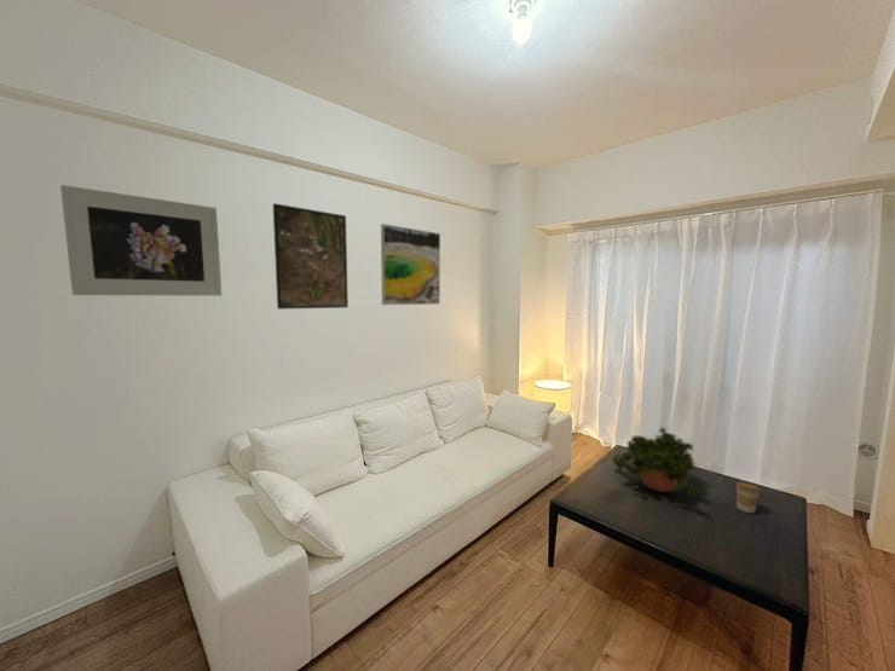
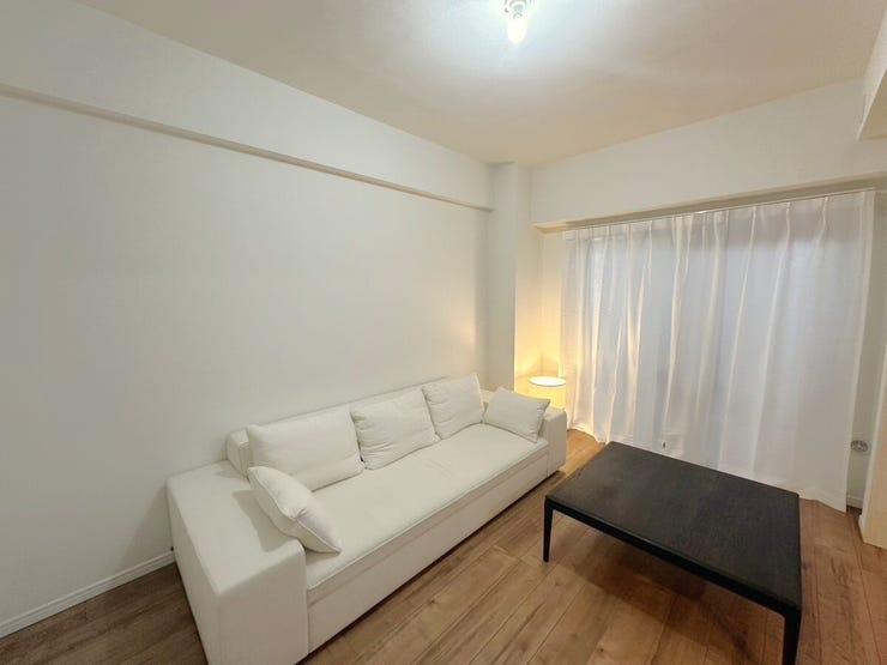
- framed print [59,184,223,297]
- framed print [380,222,441,306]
- potted plant [612,426,703,496]
- coffee cup [735,481,762,514]
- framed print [272,202,350,311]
